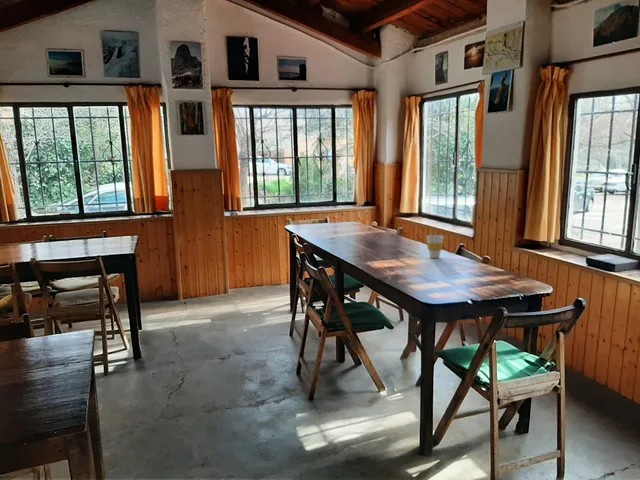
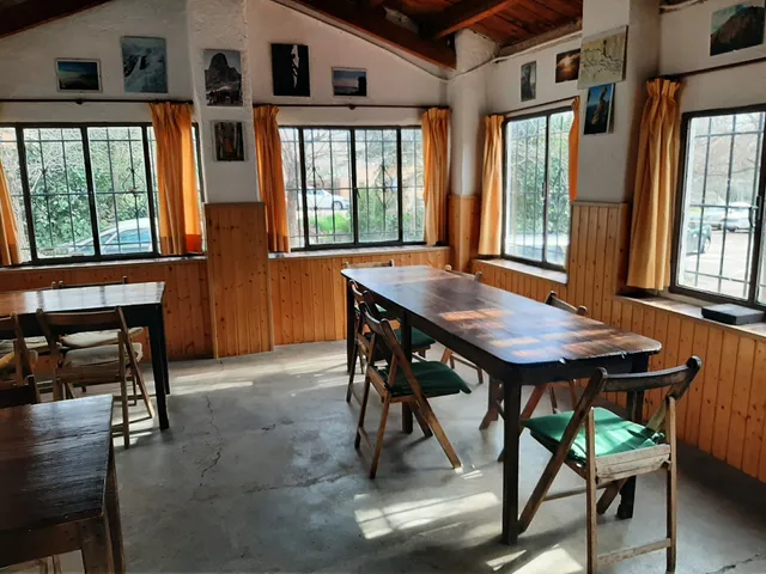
- cup [425,234,445,259]
